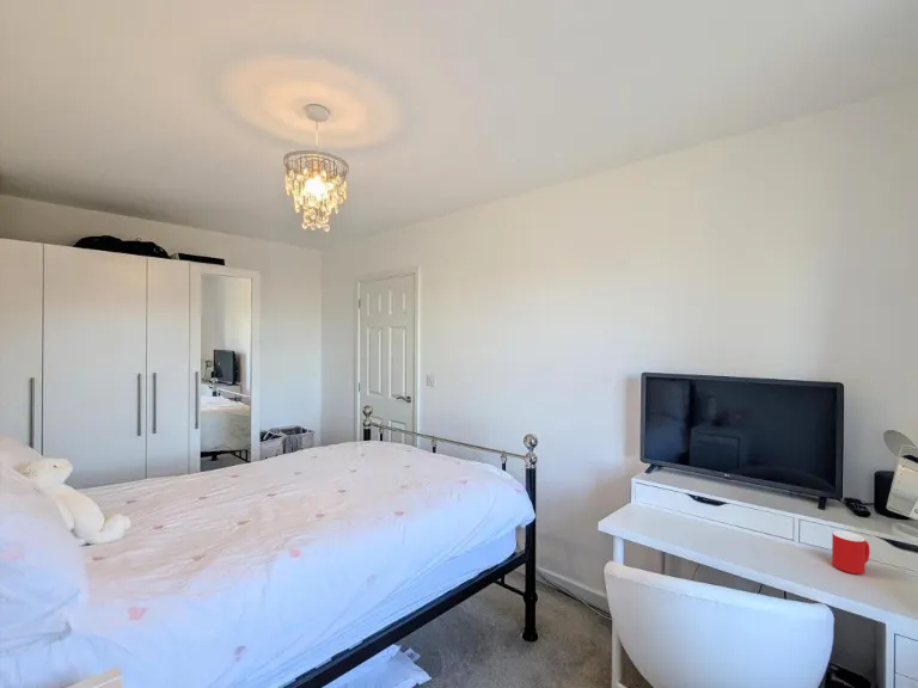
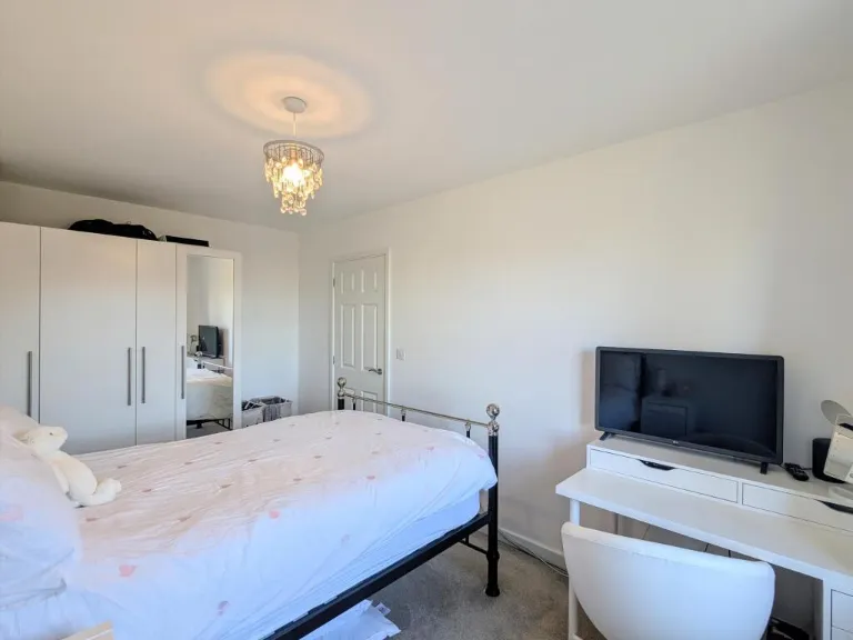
- cup [831,530,871,575]
